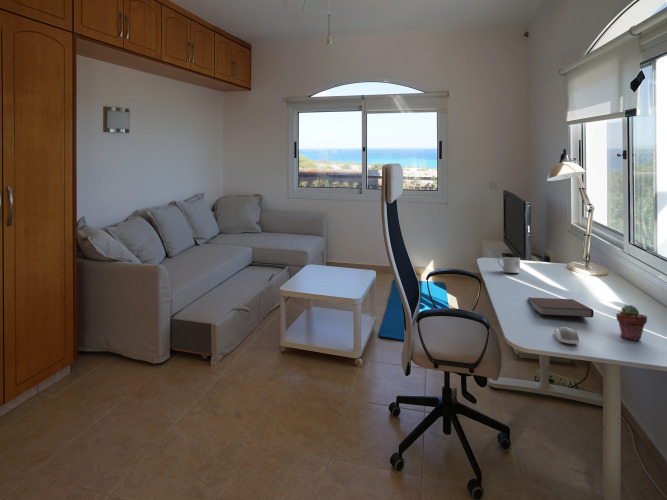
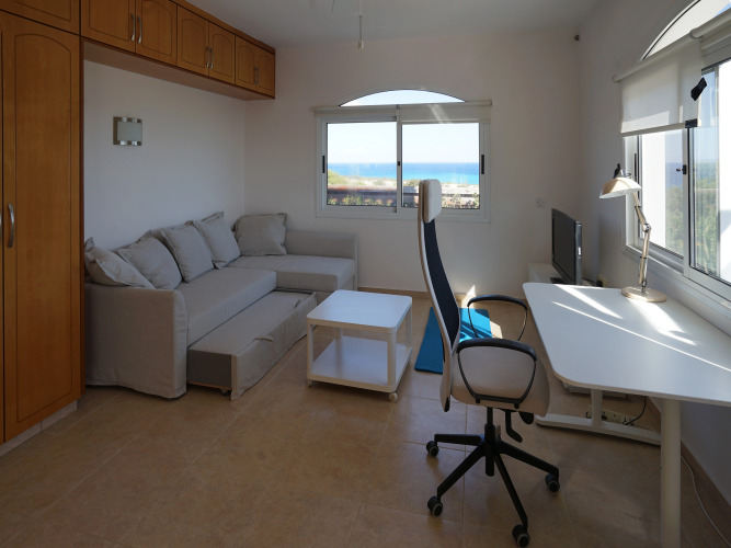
- potted succulent [615,304,648,341]
- notebook [527,297,595,318]
- mug [497,256,521,274]
- computer mouse [553,326,580,345]
